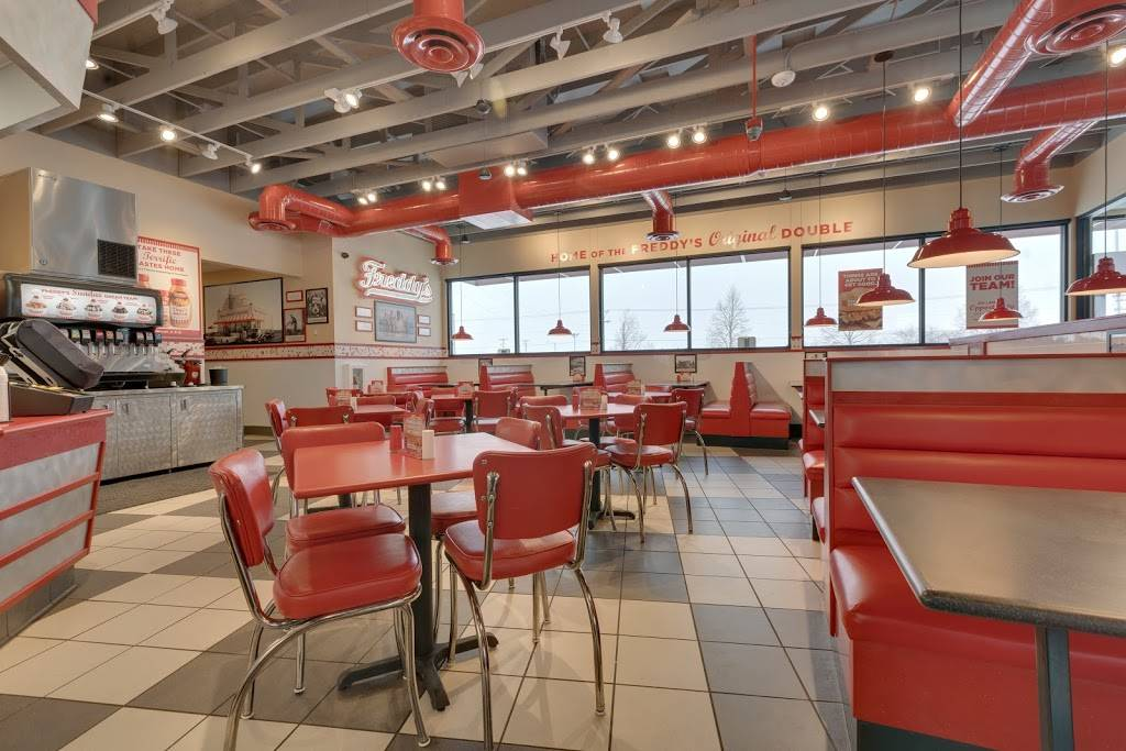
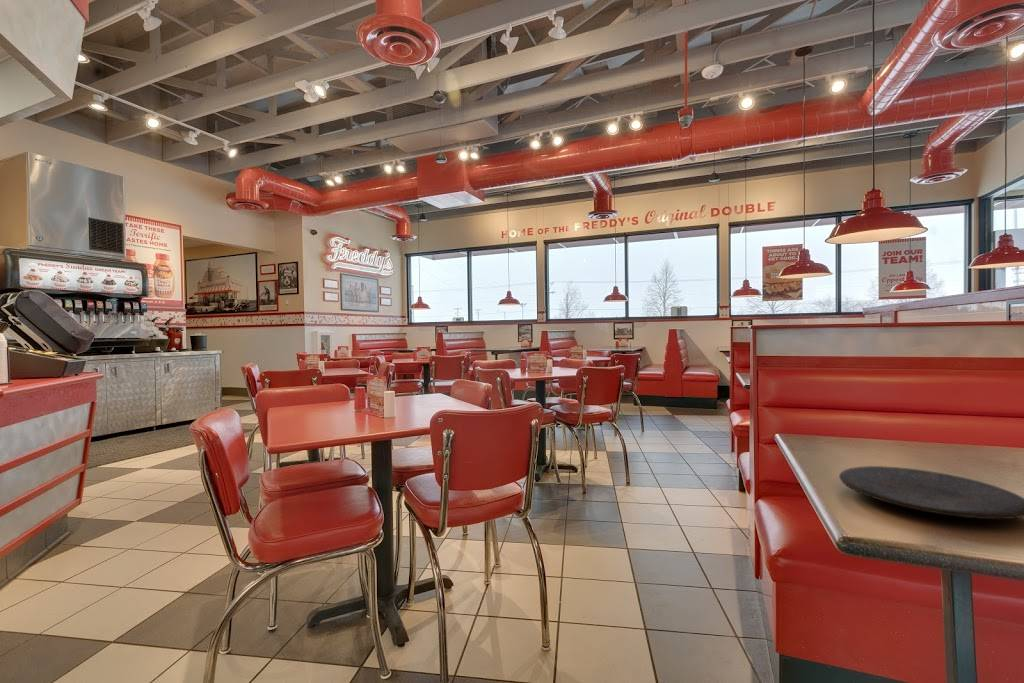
+ plate [838,465,1024,520]
